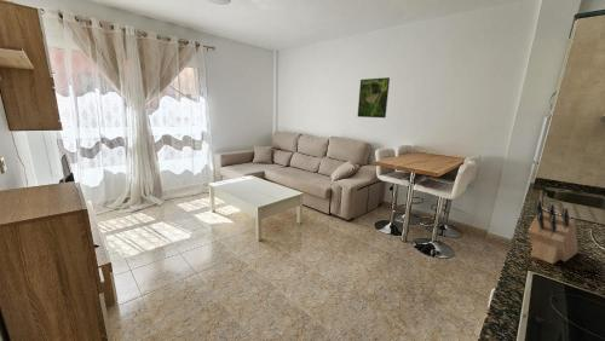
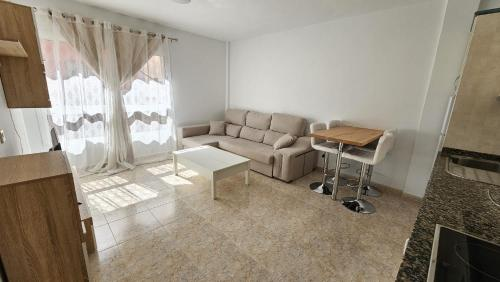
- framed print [357,76,391,119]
- knife block [526,198,580,265]
